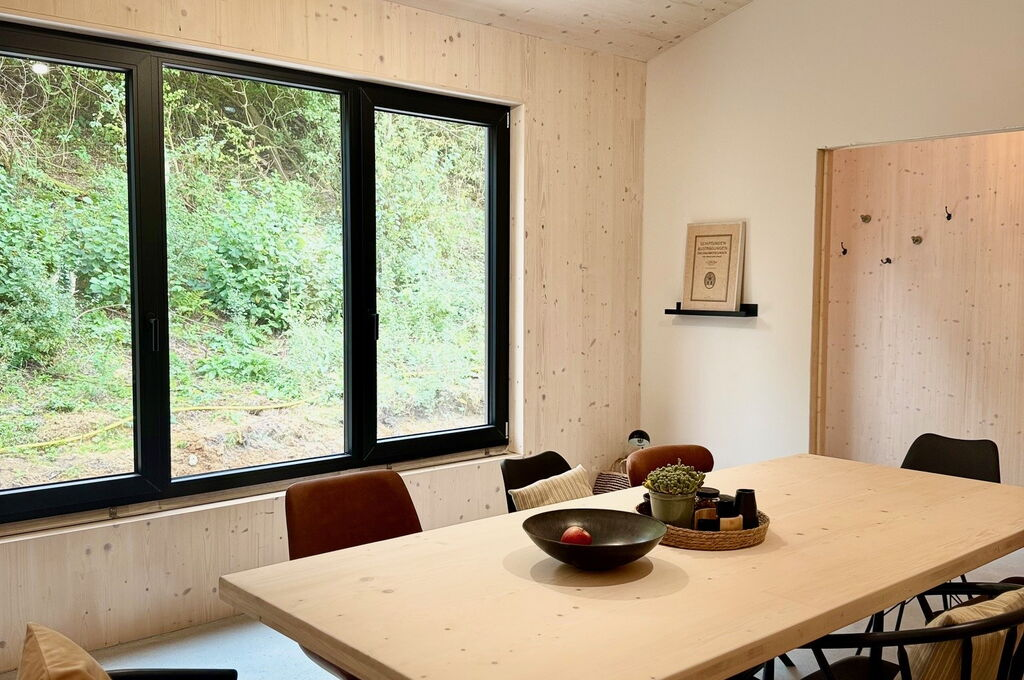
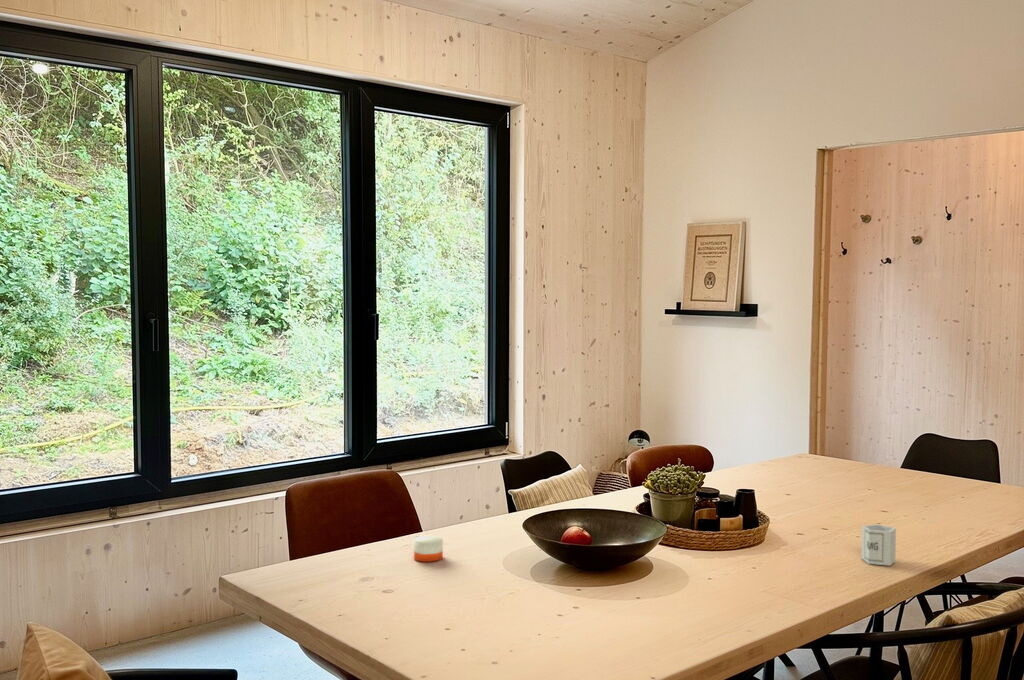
+ candle [413,531,444,563]
+ cup [860,523,897,567]
